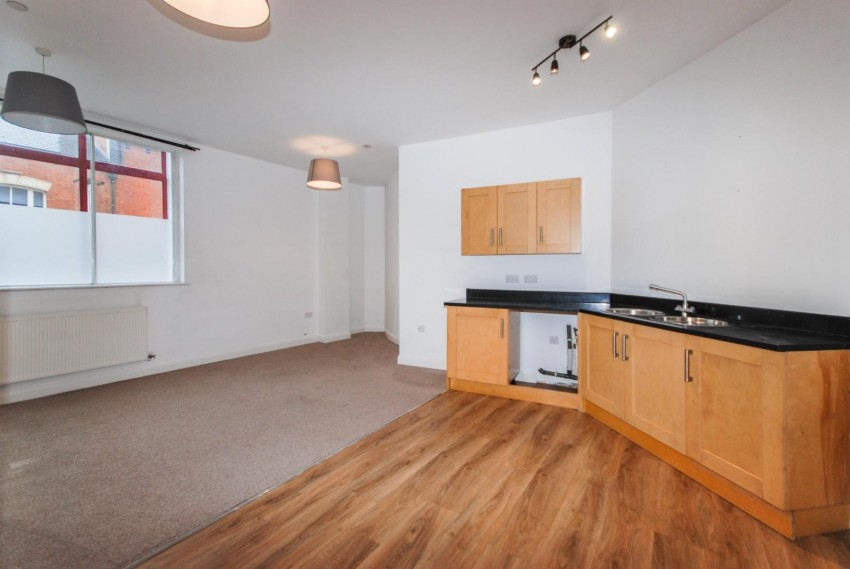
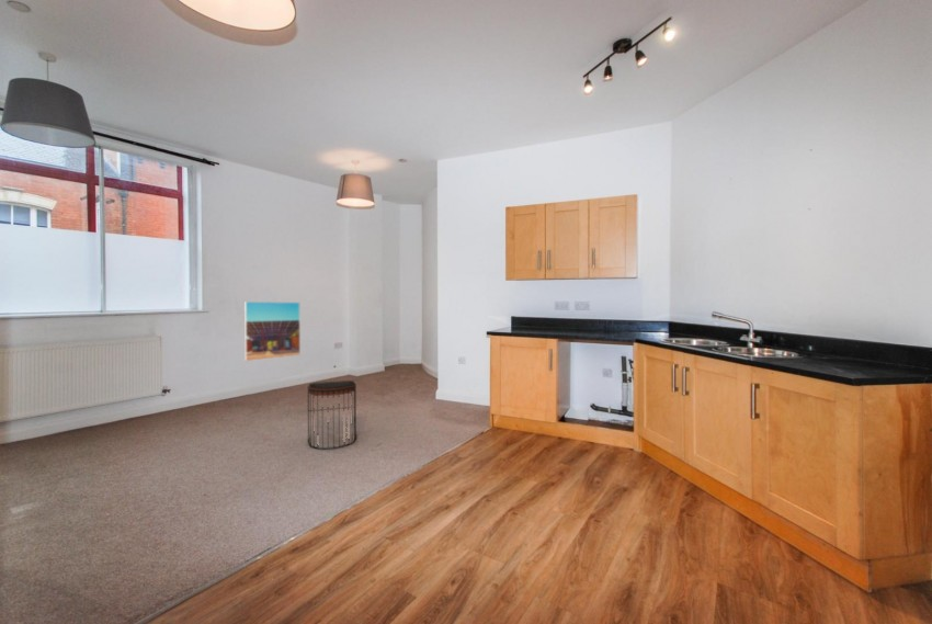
+ stool [307,379,357,450]
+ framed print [243,300,302,362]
